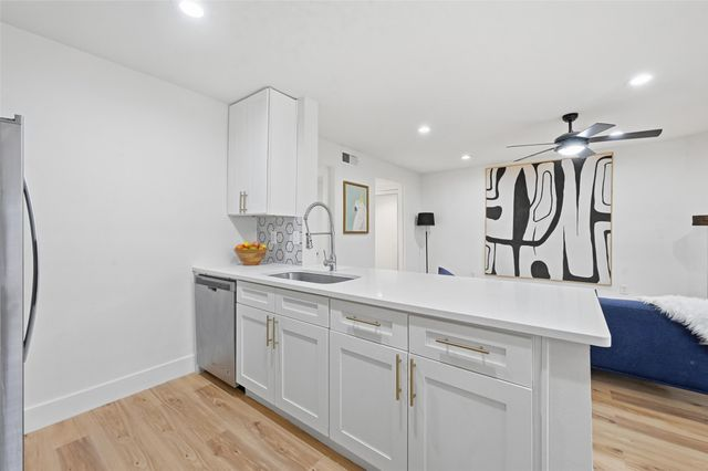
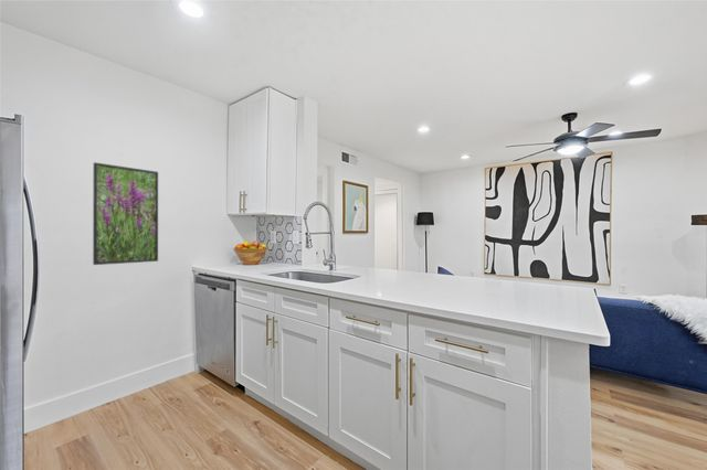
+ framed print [92,161,159,266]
